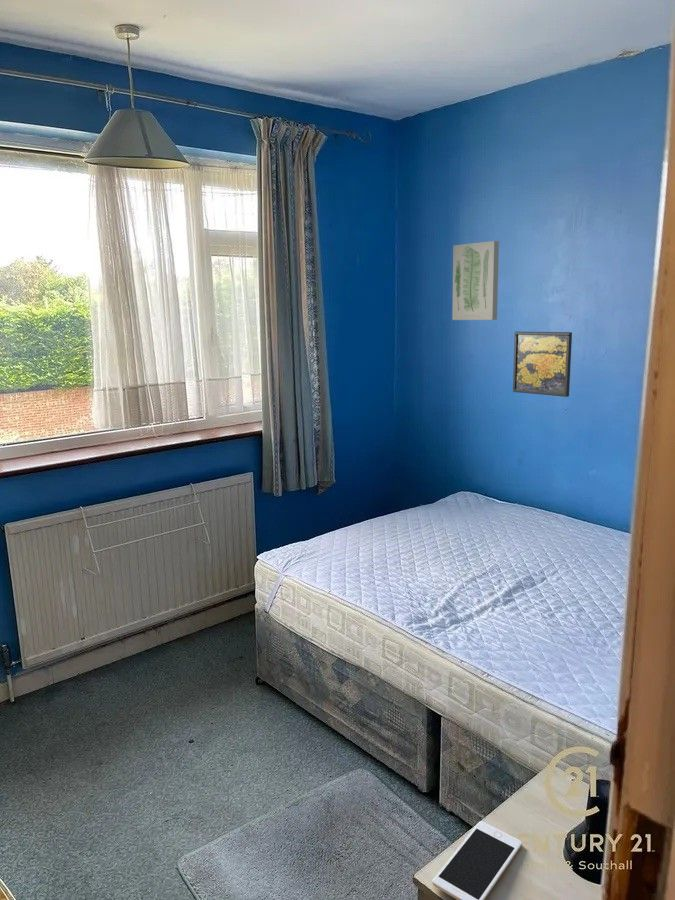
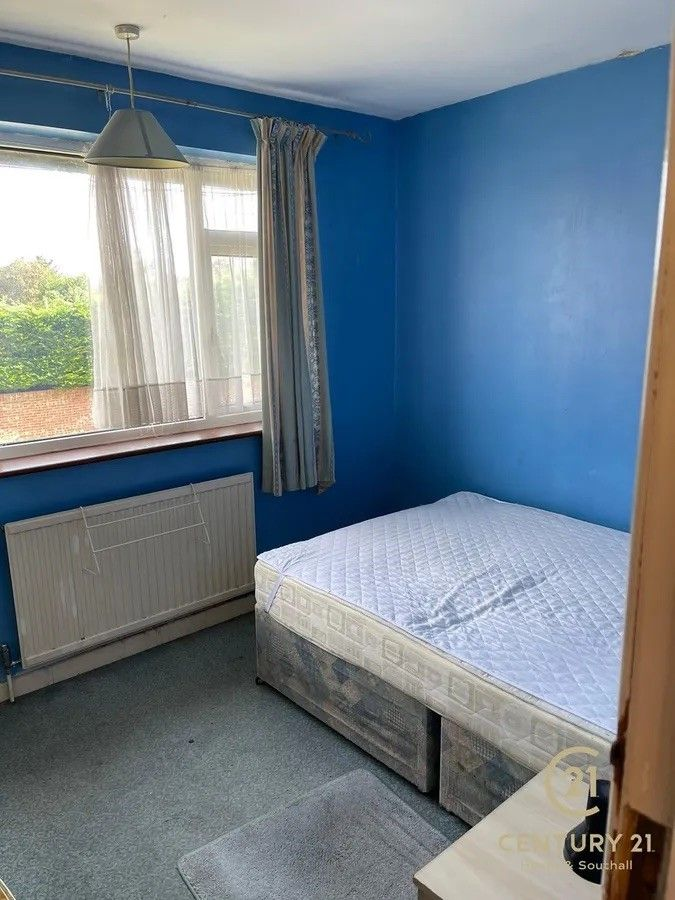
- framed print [512,331,573,398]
- wall art [451,240,500,321]
- cell phone [431,820,523,900]
